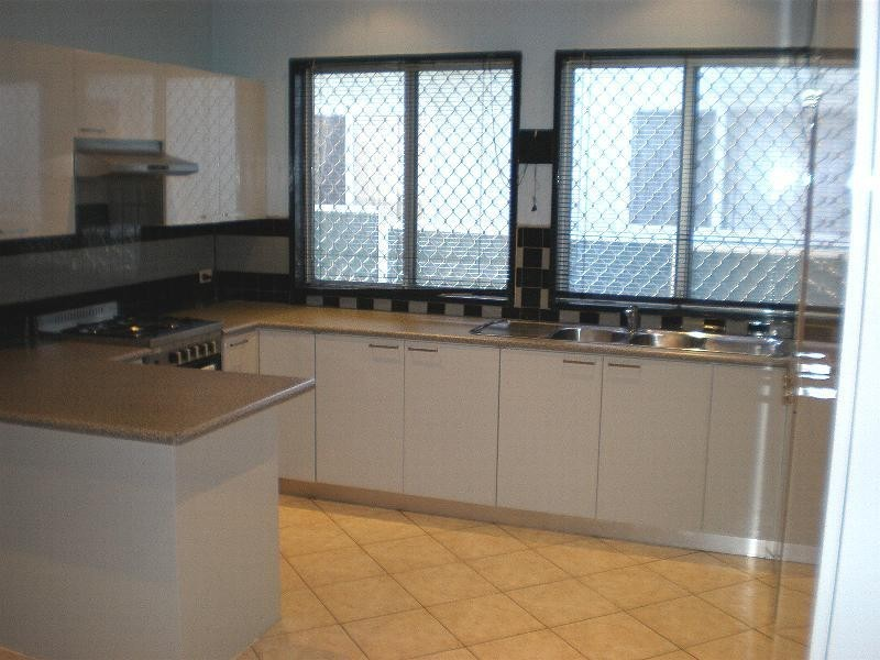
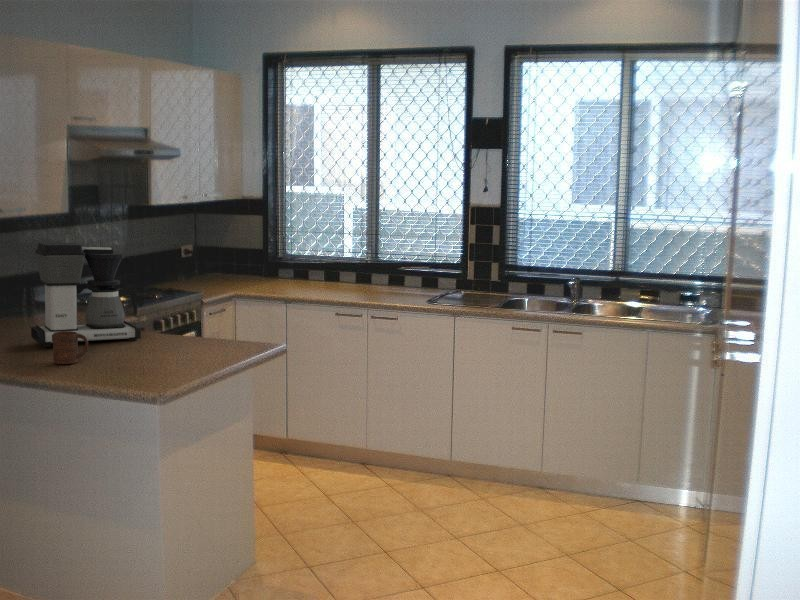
+ cup [52,331,89,365]
+ coffee maker [30,242,142,348]
